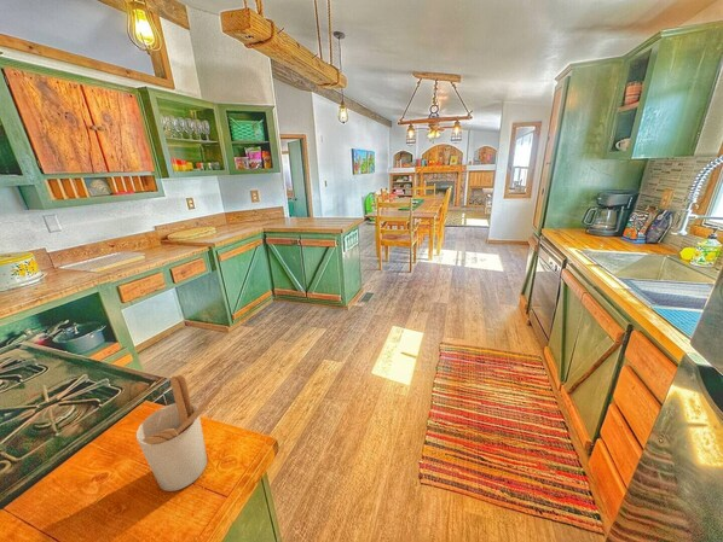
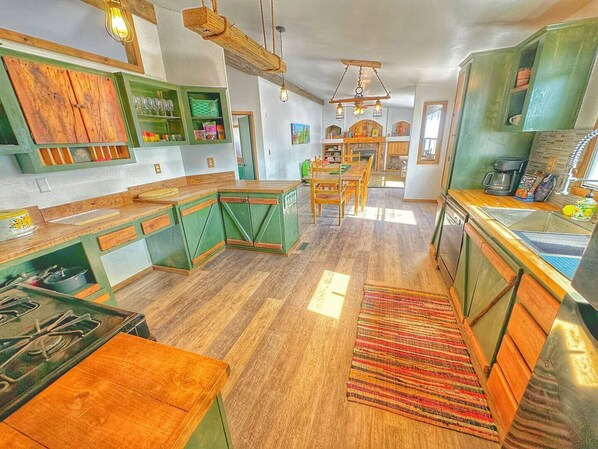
- utensil holder [135,374,225,493]
